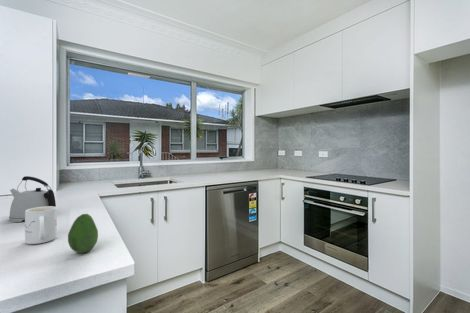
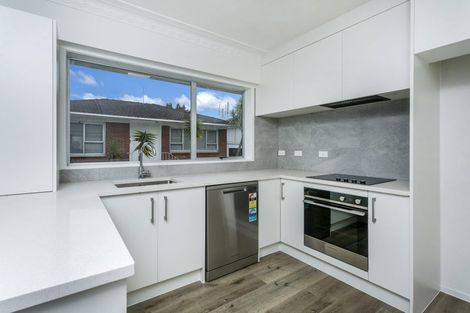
- mug [24,206,58,245]
- kettle [8,175,57,223]
- fruit [67,213,99,254]
